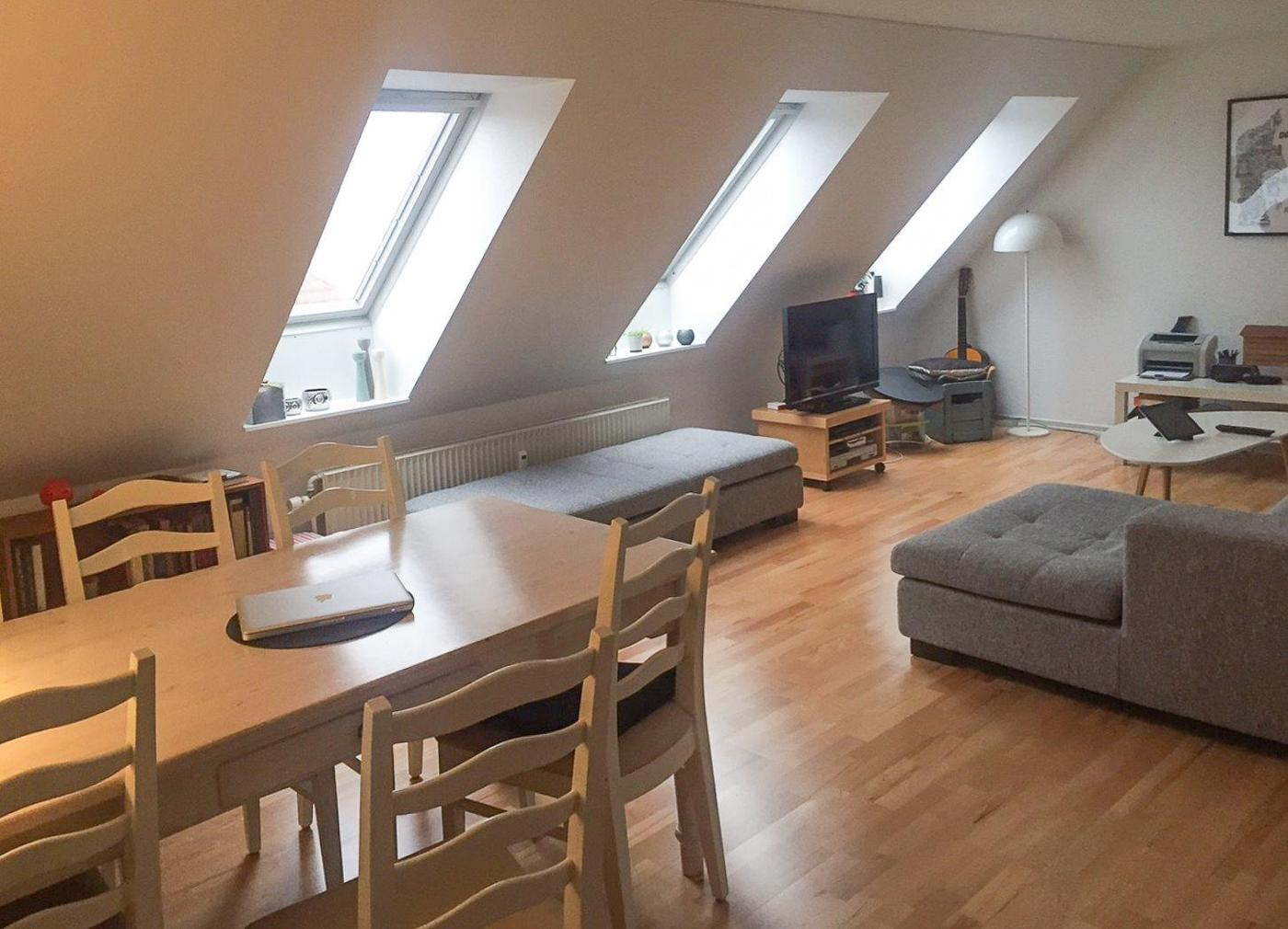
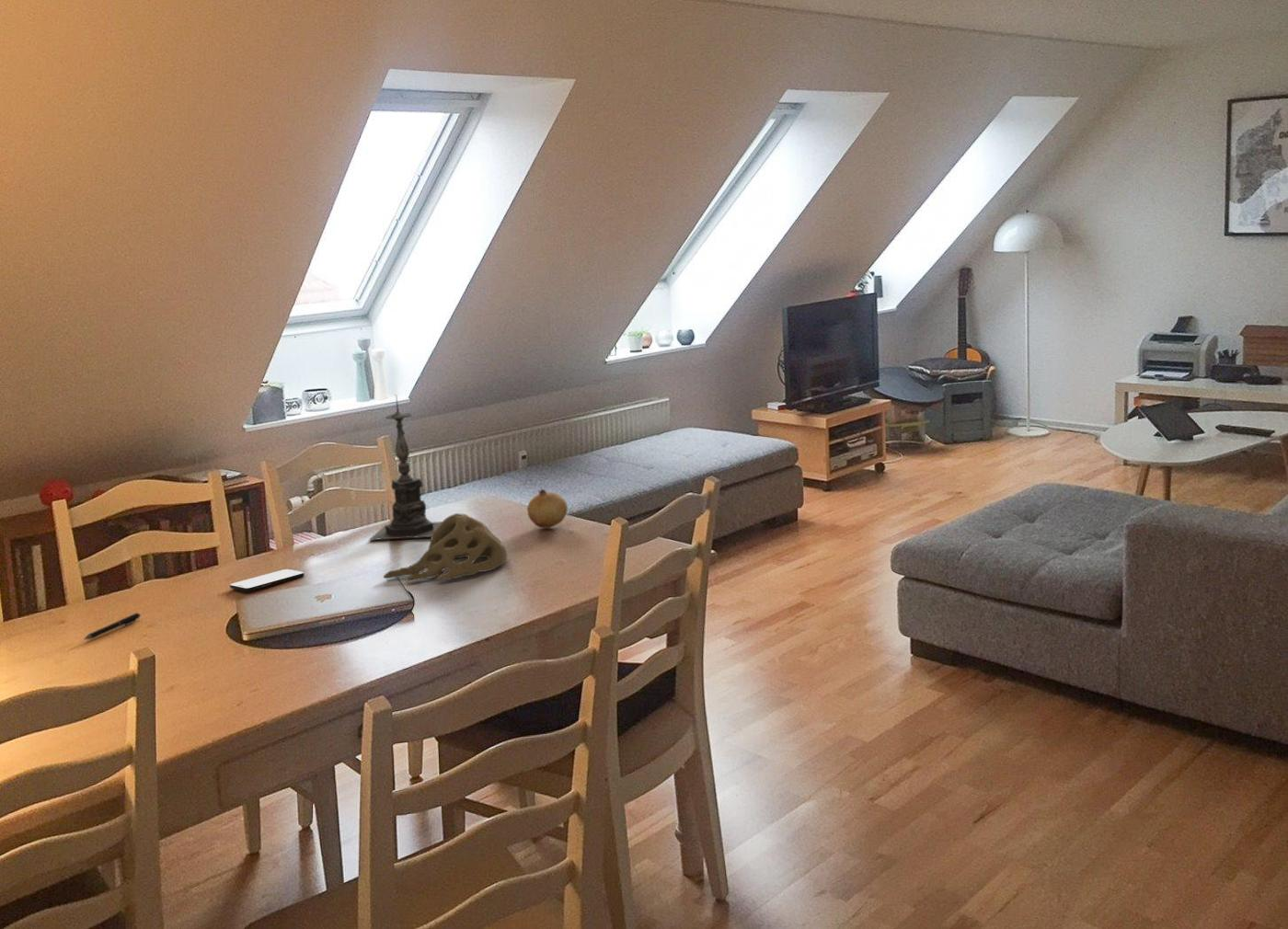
+ decorative bowl [383,512,509,582]
+ smartphone [229,568,305,592]
+ fruit [526,488,569,529]
+ candle holder [368,394,443,541]
+ pen [83,612,142,640]
